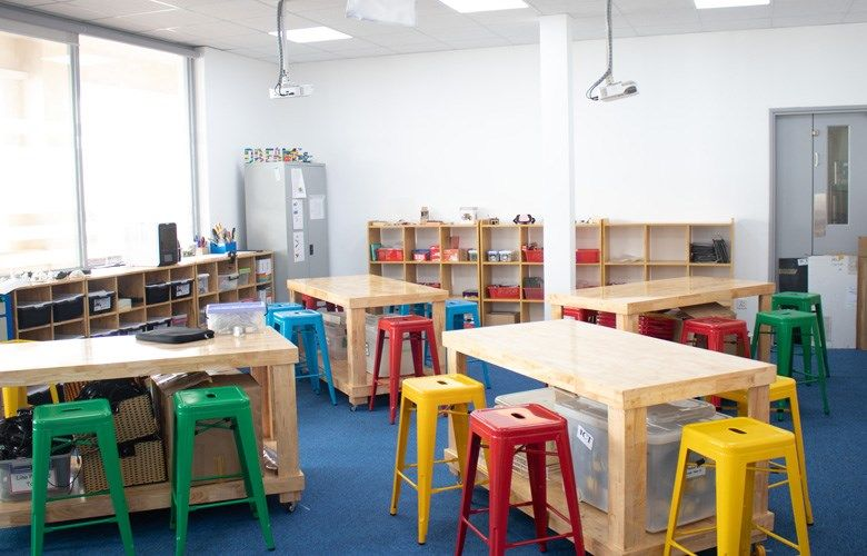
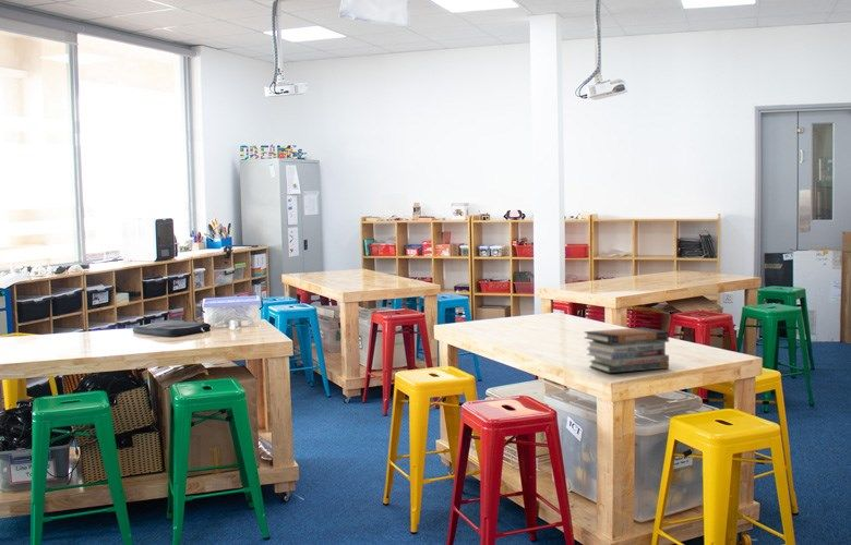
+ book stack [583,326,670,374]
